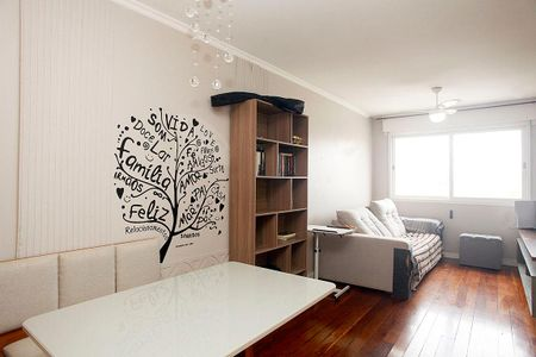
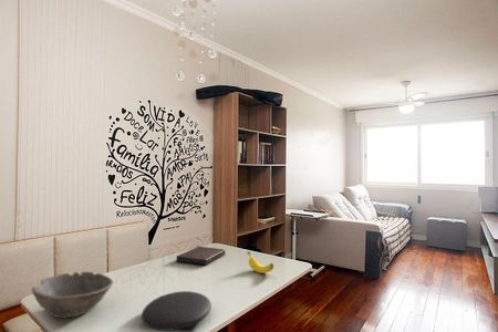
+ plate [141,290,212,332]
+ bowl [31,271,114,319]
+ book [175,246,226,266]
+ banana [246,250,274,274]
